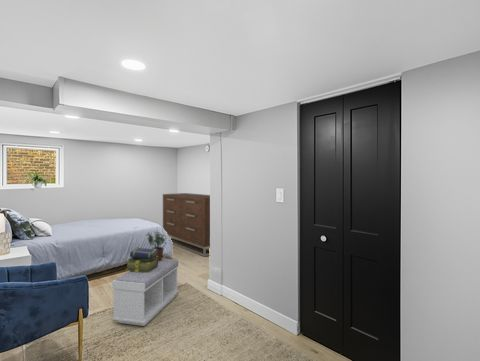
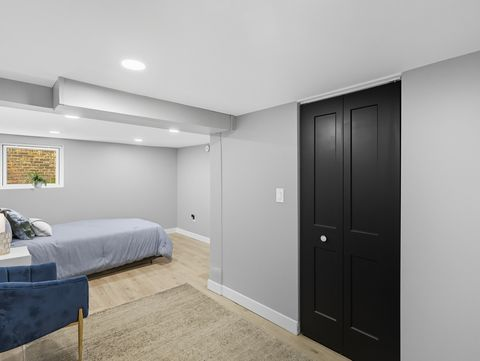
- bench [111,258,180,327]
- dresser [162,192,211,258]
- potted plant [144,231,166,261]
- stack of books [125,246,158,273]
